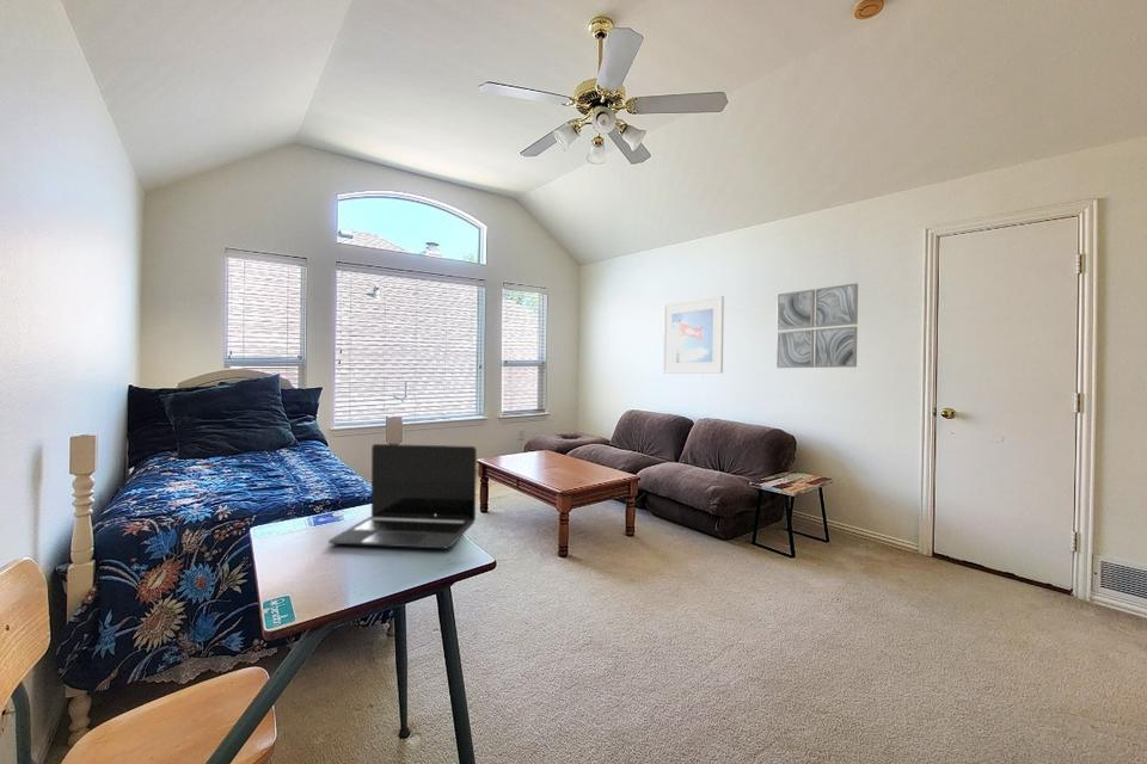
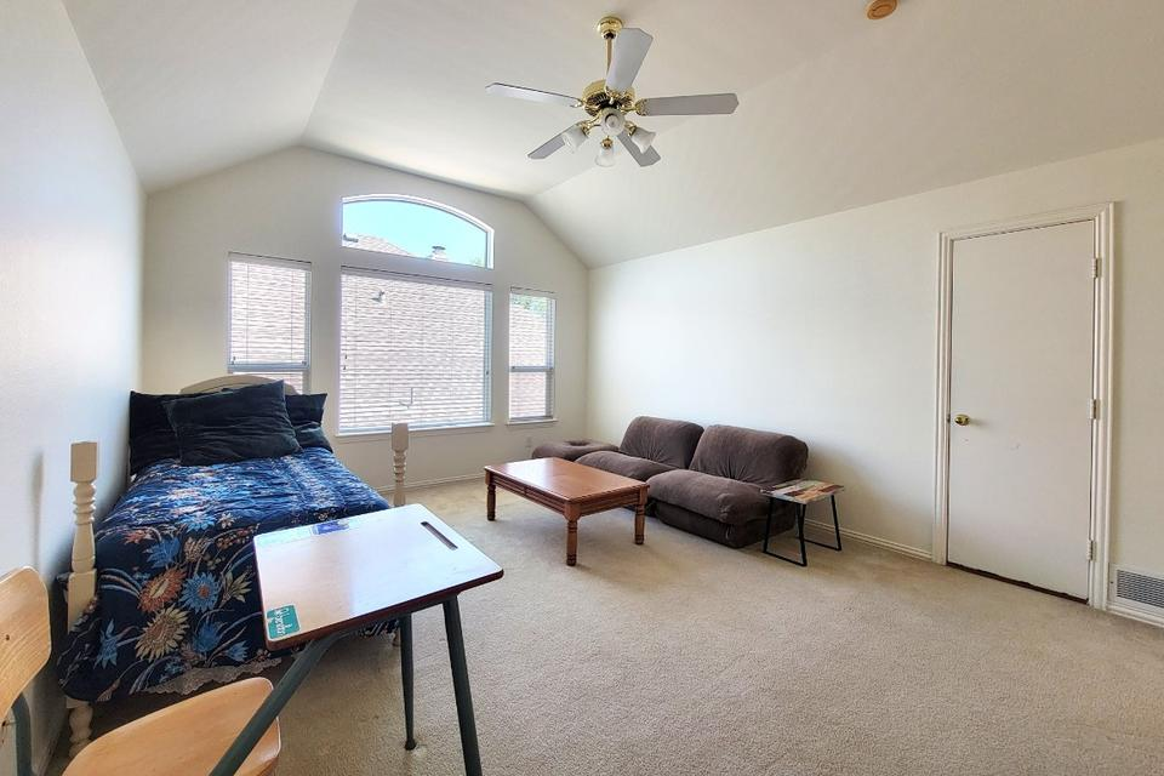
- laptop [327,443,478,549]
- wall art [775,282,859,369]
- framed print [662,295,725,375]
